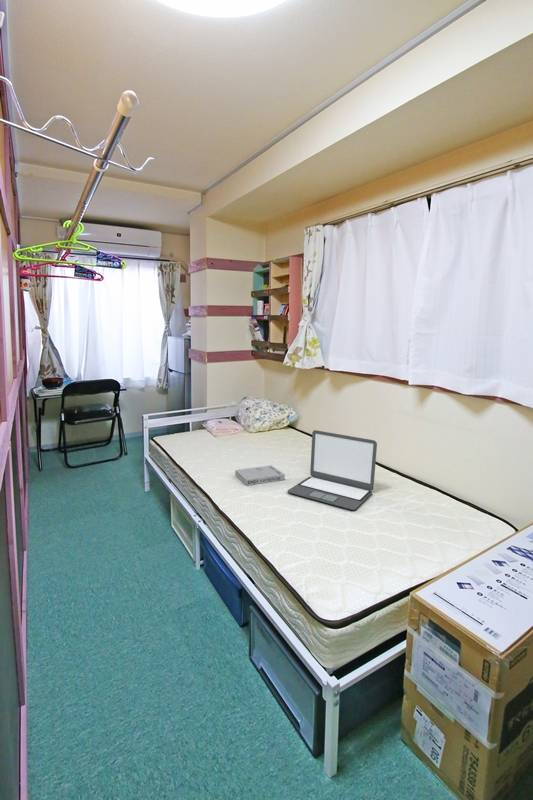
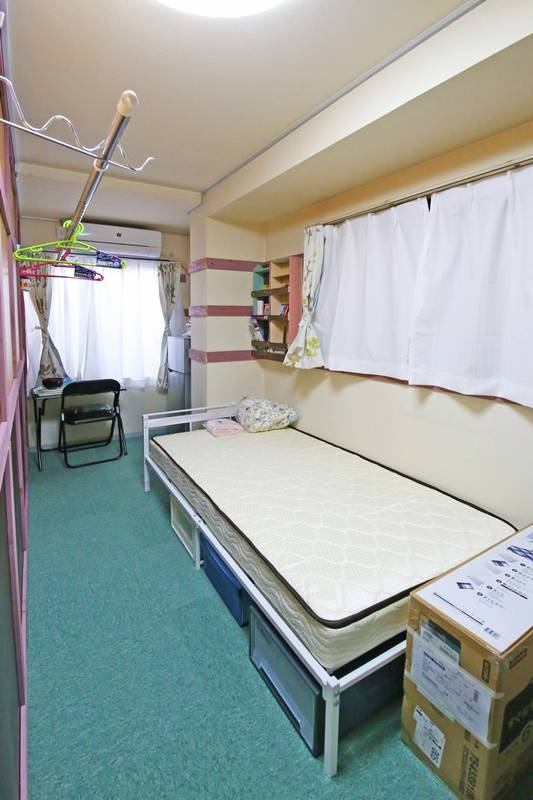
- book [234,464,286,486]
- laptop [287,429,378,511]
